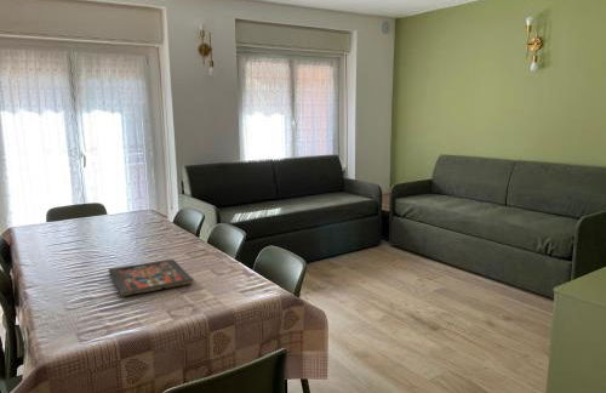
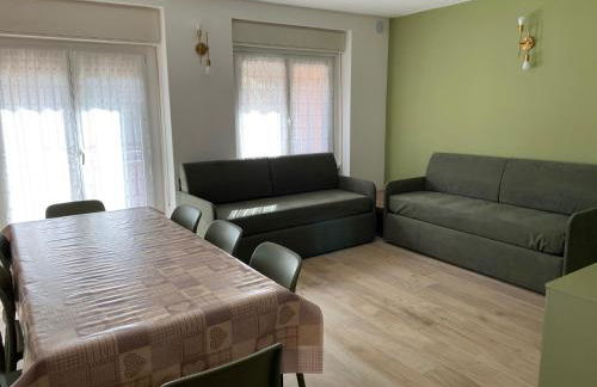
- board game [107,258,195,297]
